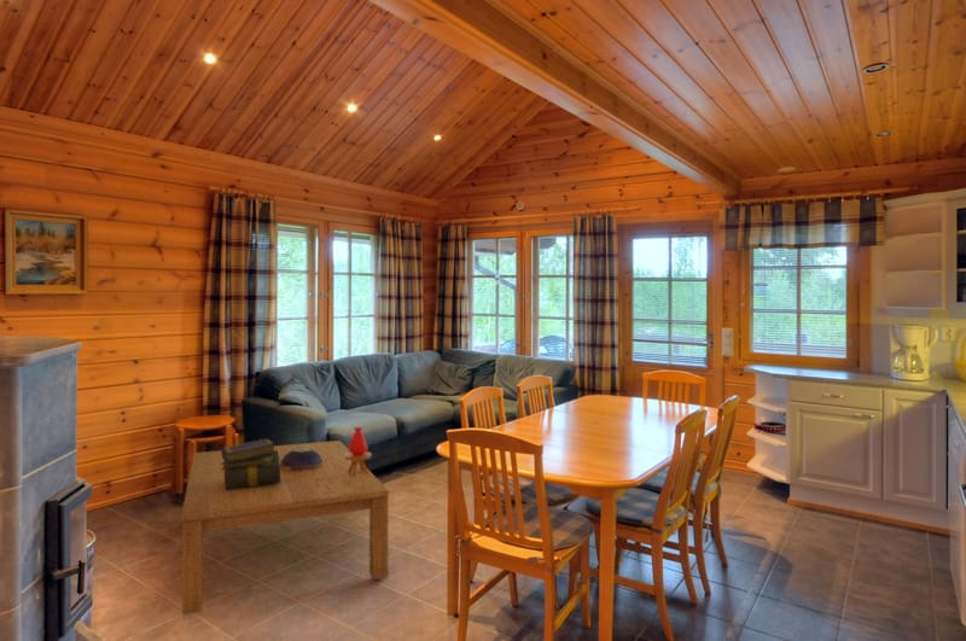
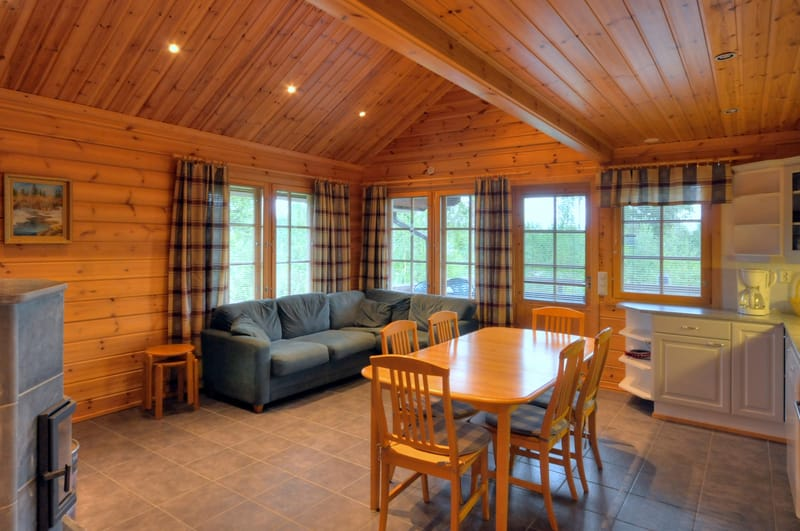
- coffee table [180,439,390,616]
- stack of books [220,438,280,490]
- vase [344,426,373,476]
- decorative bowl [280,448,324,472]
